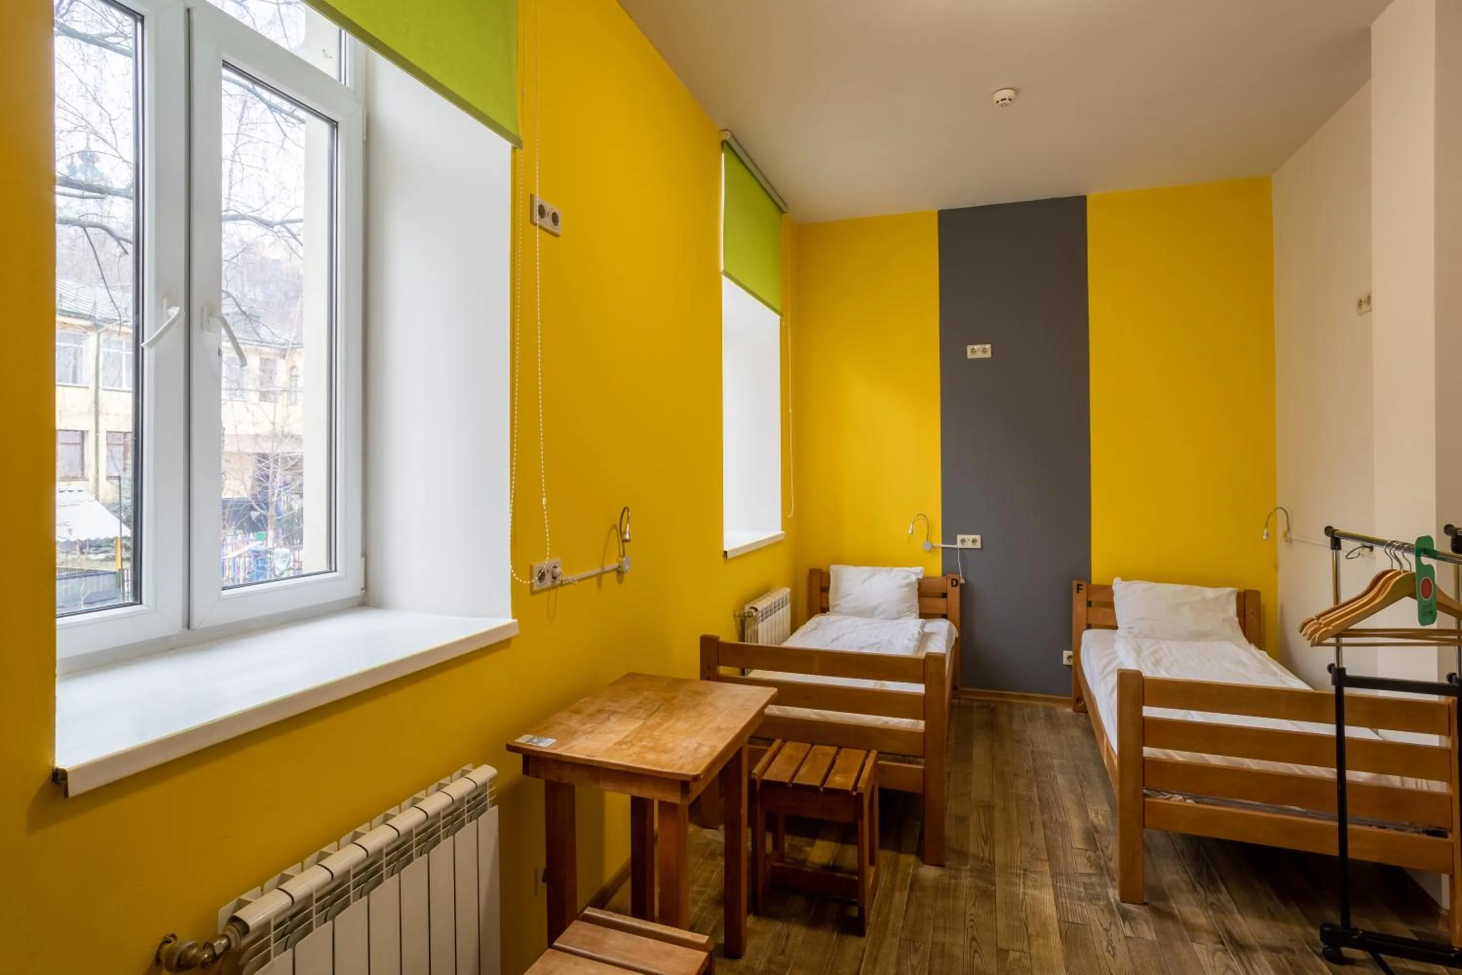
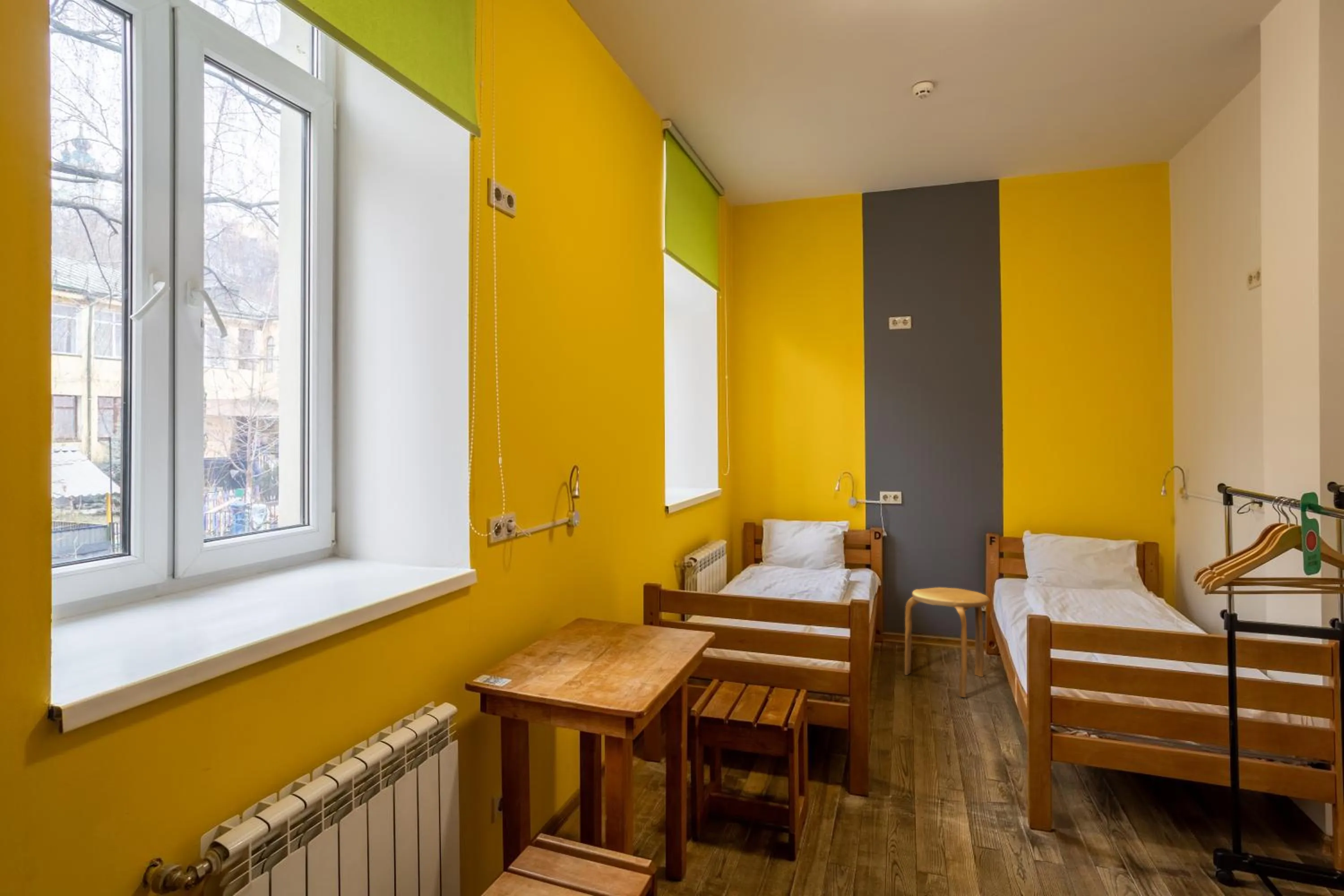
+ stool [904,587,991,698]
